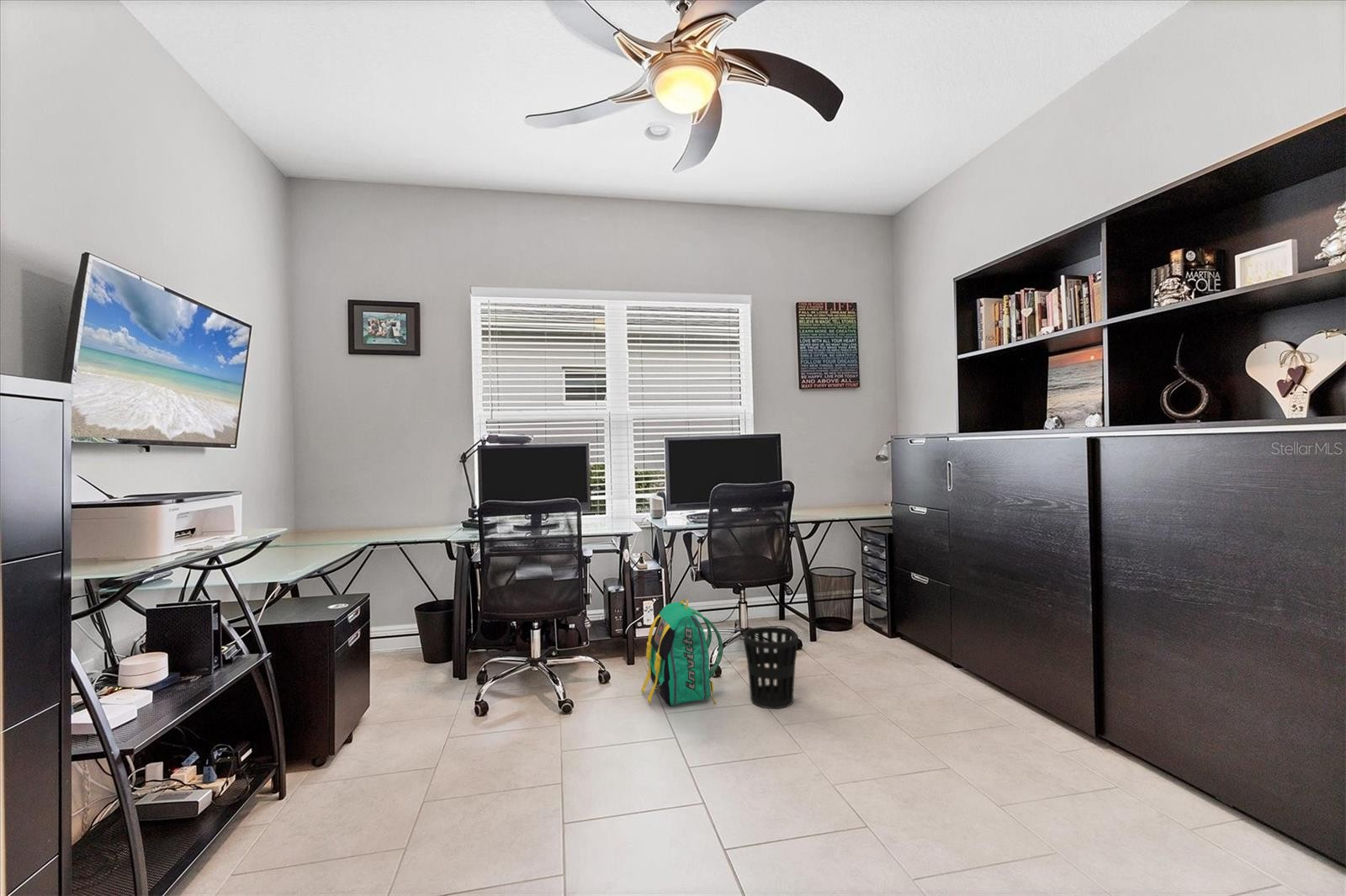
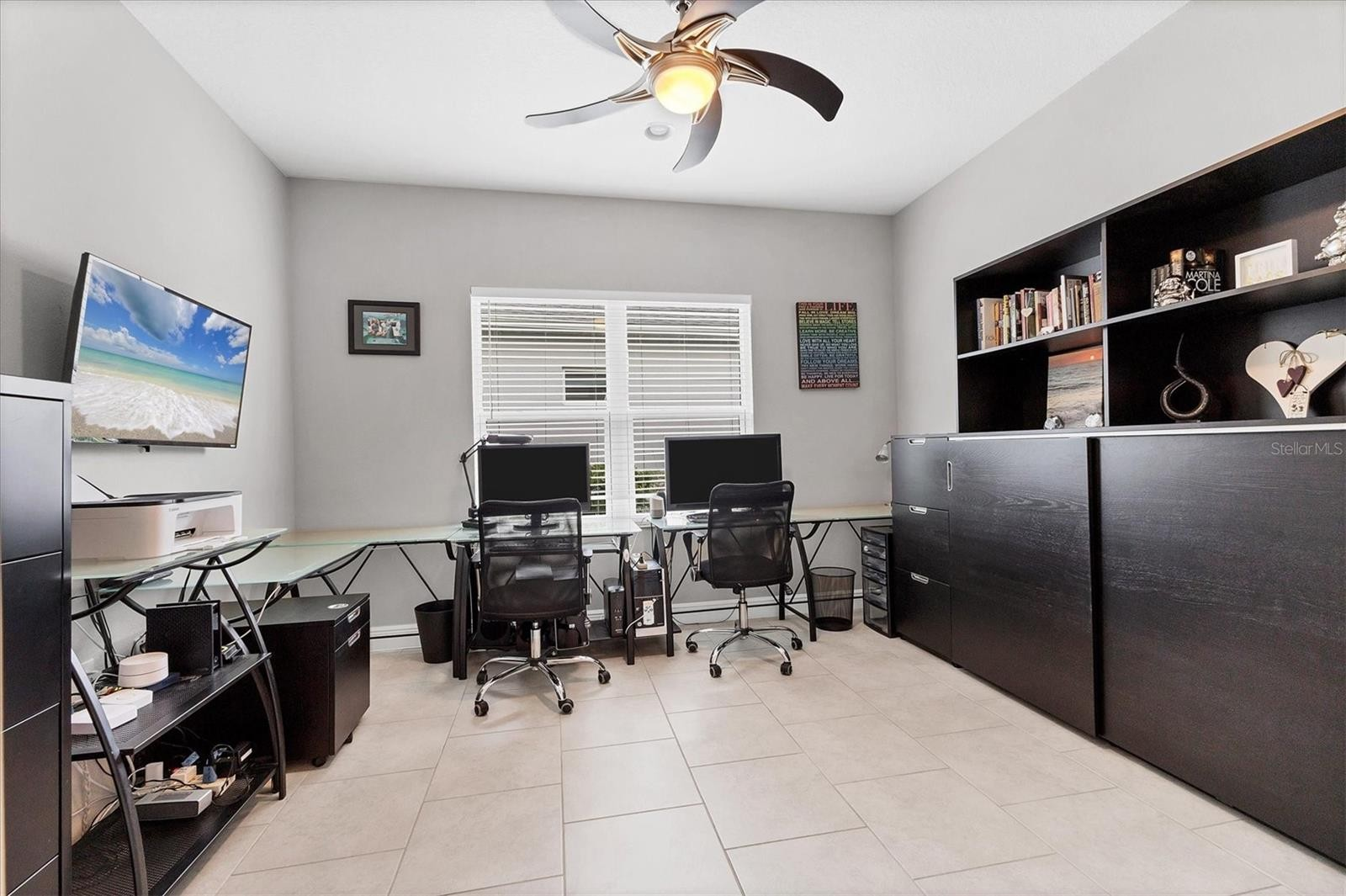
- backpack [641,599,723,707]
- wastebasket [743,626,799,709]
